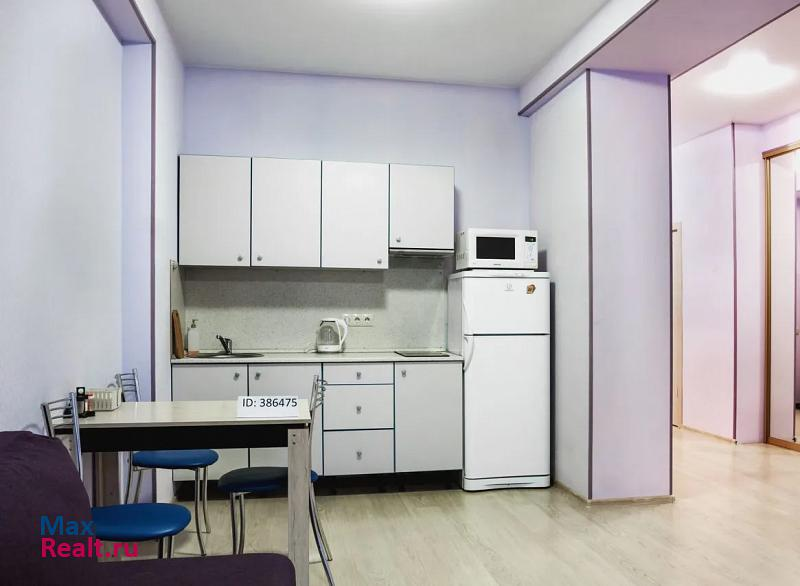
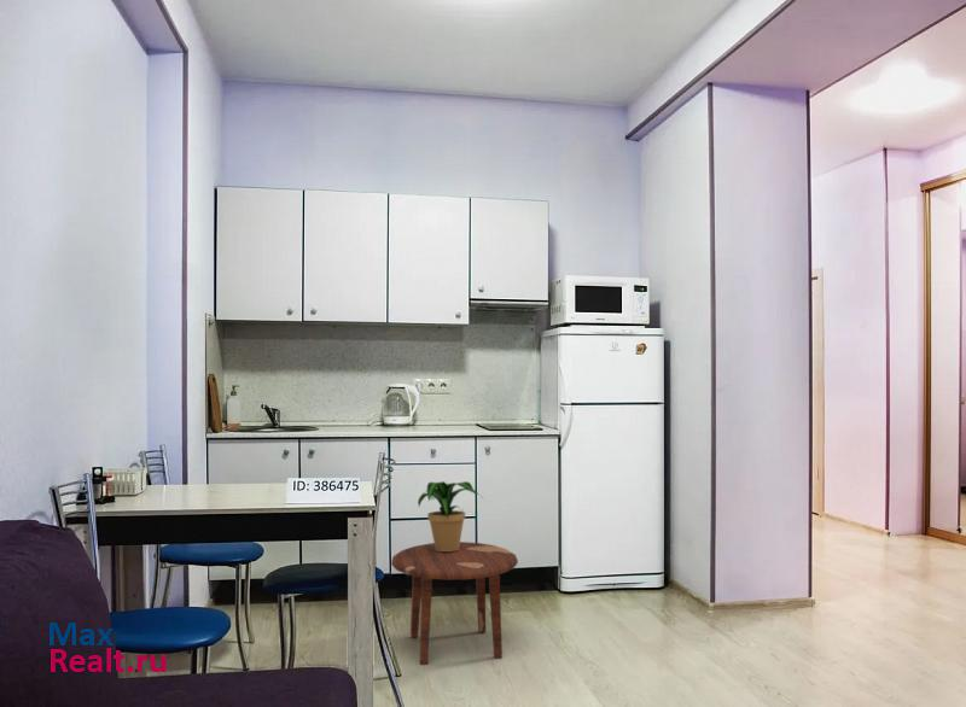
+ potted plant [417,480,484,551]
+ side table [390,541,519,666]
